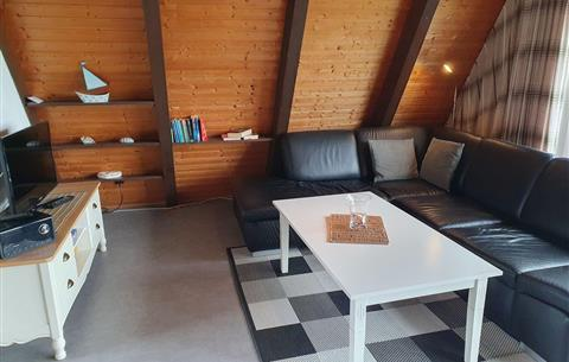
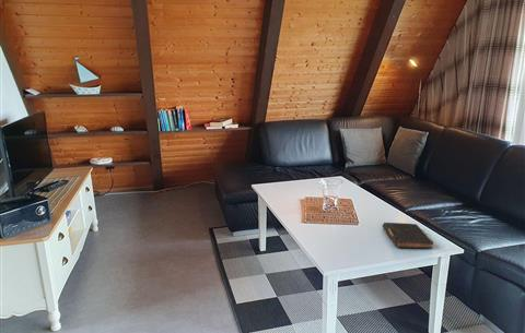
+ book [382,222,434,249]
